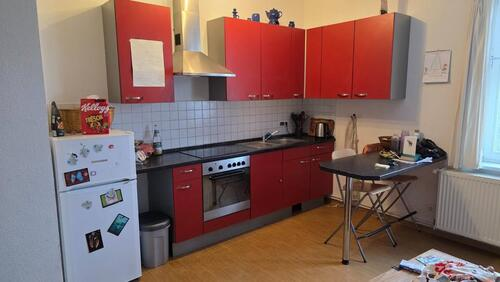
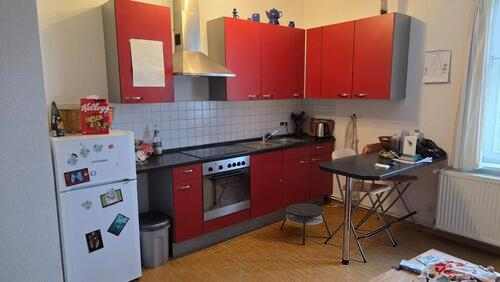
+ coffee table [279,202,333,246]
